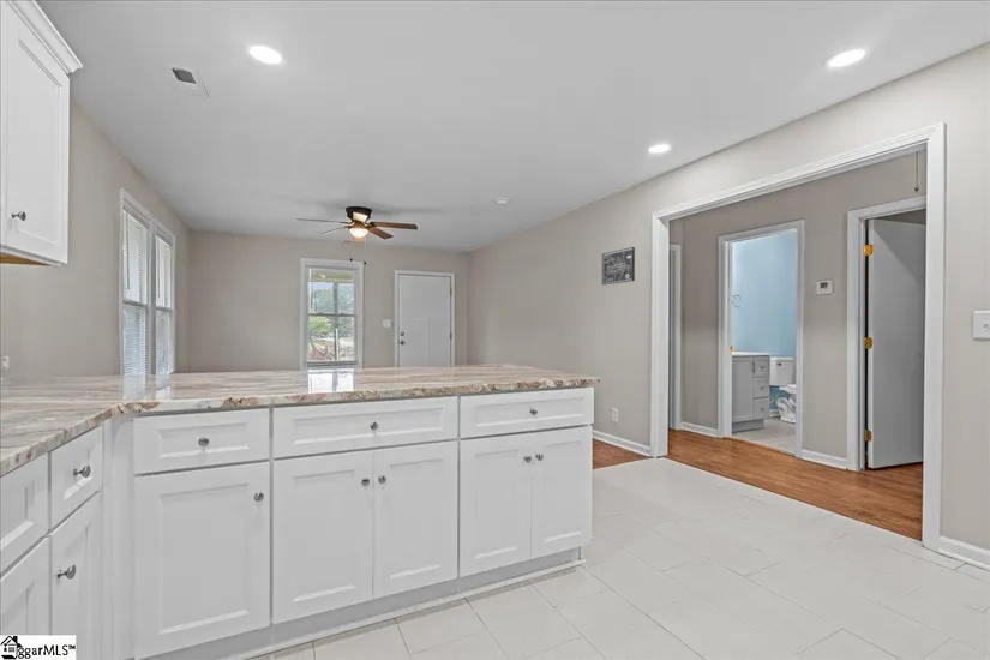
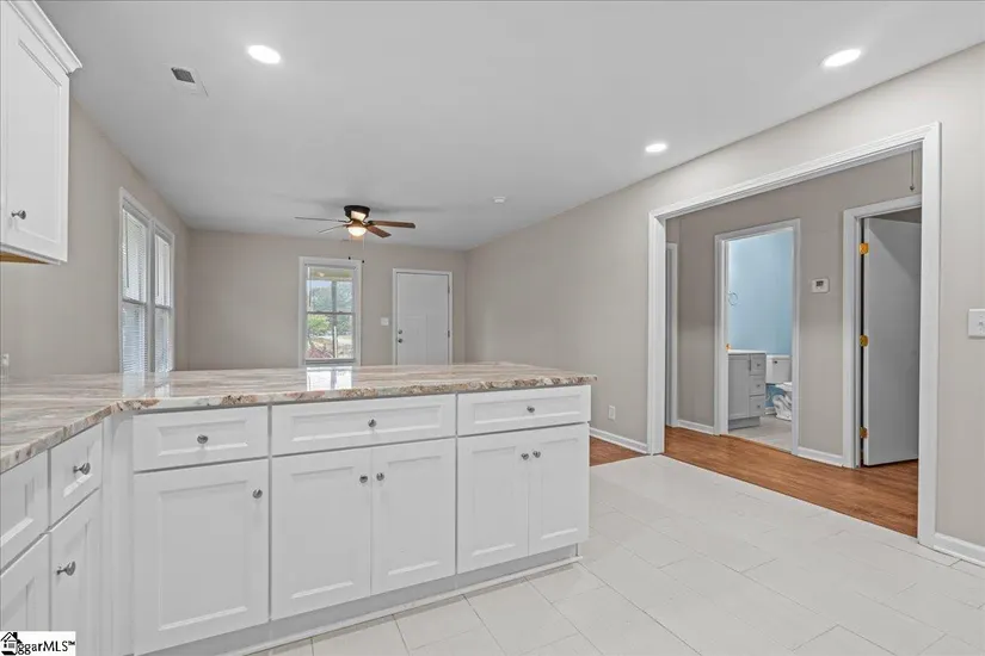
- wall art [601,246,636,286]
